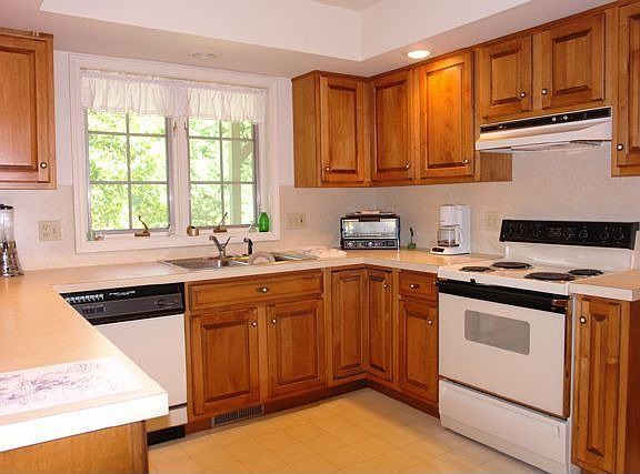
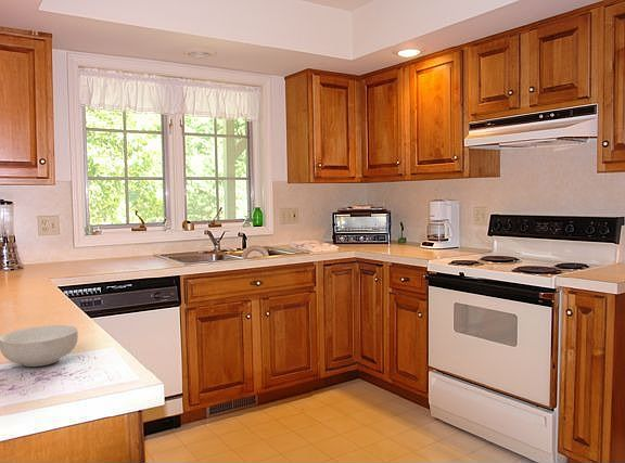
+ cereal bowl [0,324,79,368]
